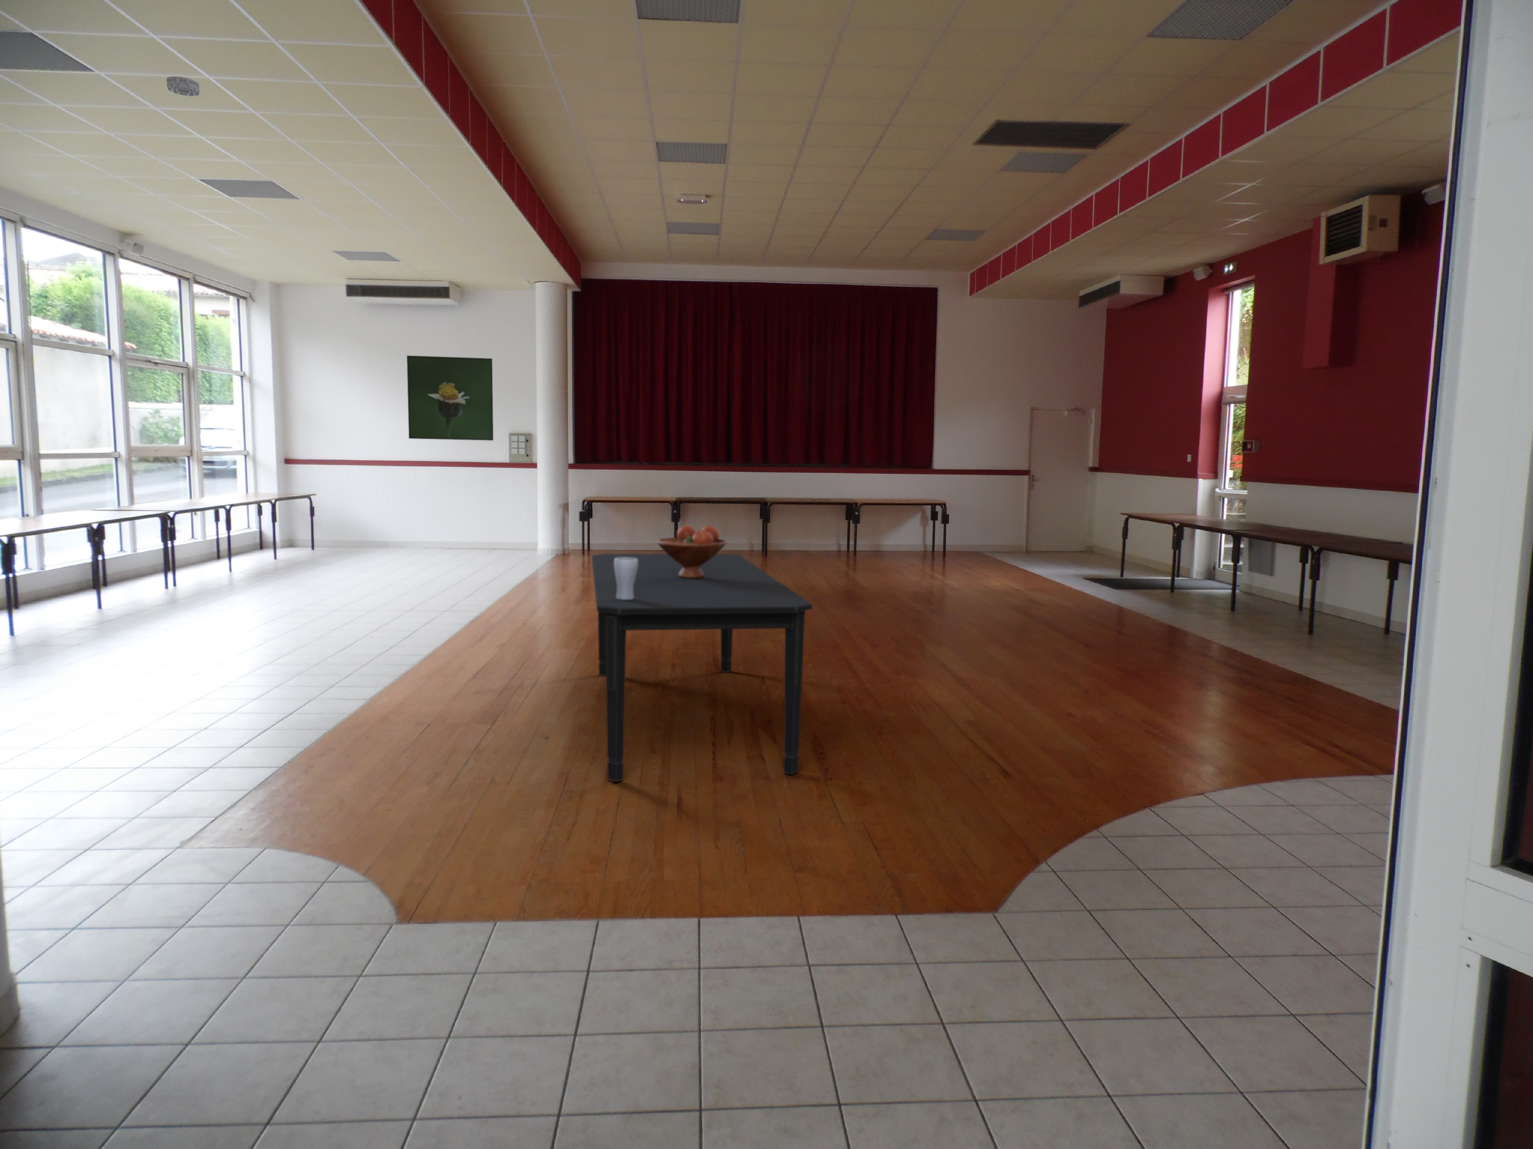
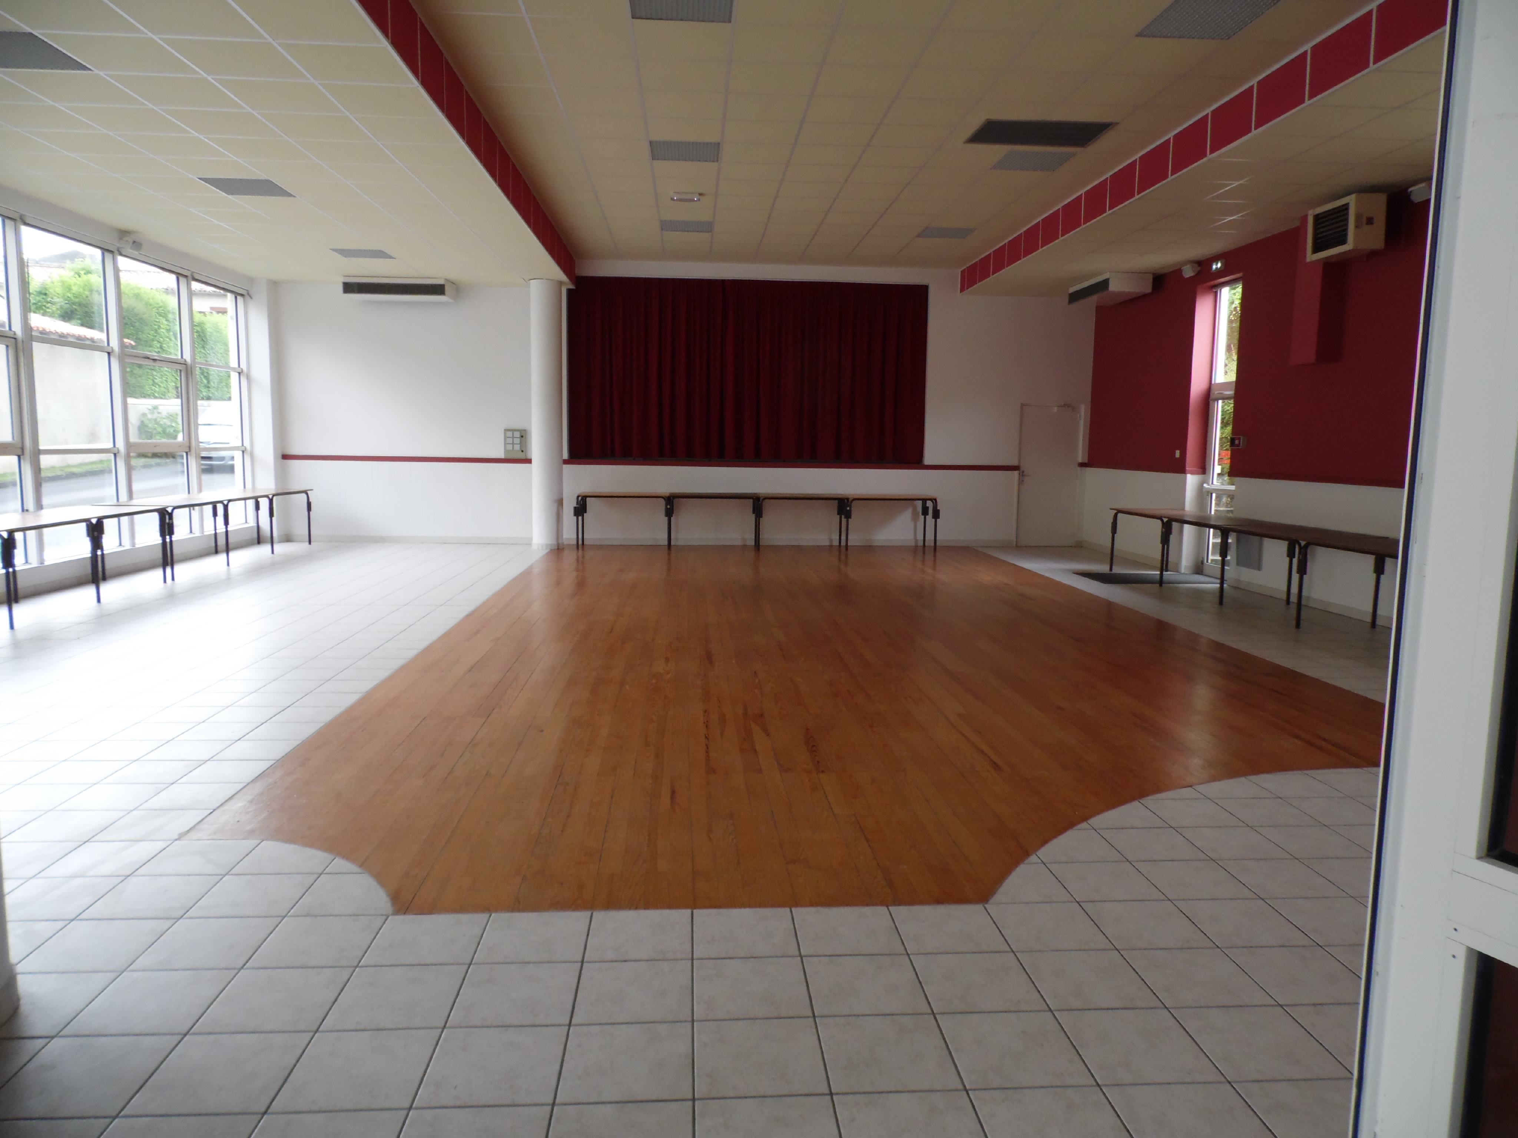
- drinking glass [614,558,639,600]
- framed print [407,355,494,441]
- fruit bowl [657,525,727,578]
- smoke detector [167,76,200,97]
- dining table [591,553,812,782]
